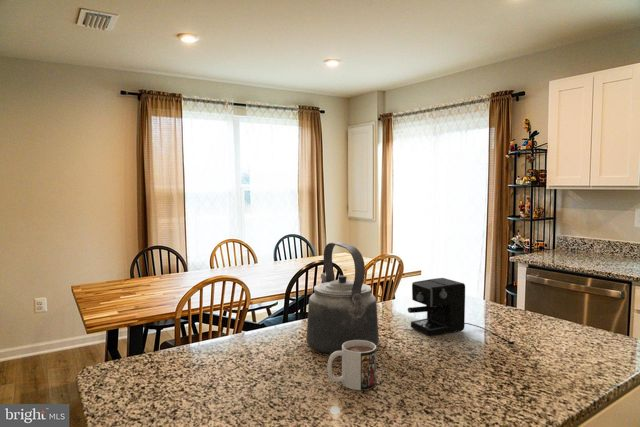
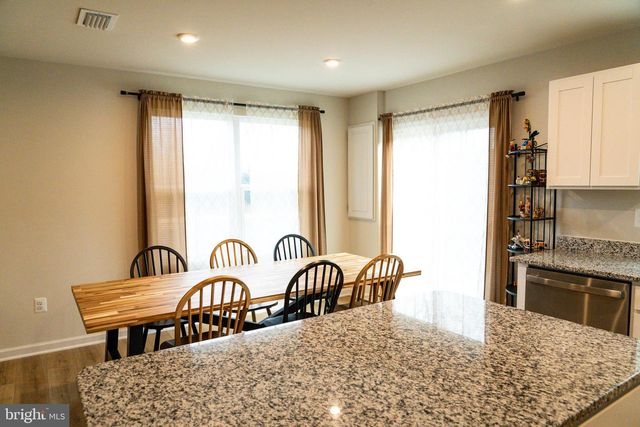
- coffee maker [407,277,515,346]
- kettle [305,241,380,355]
- mug [326,340,377,391]
